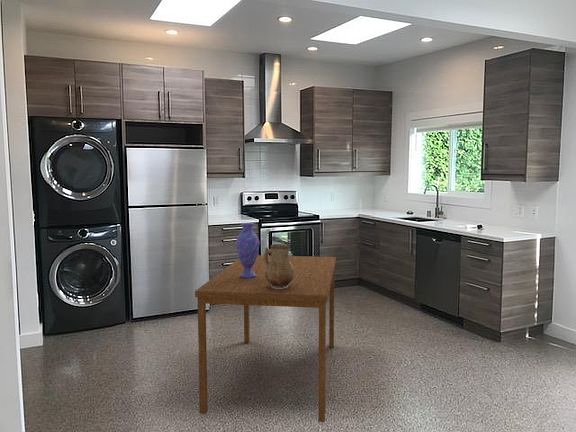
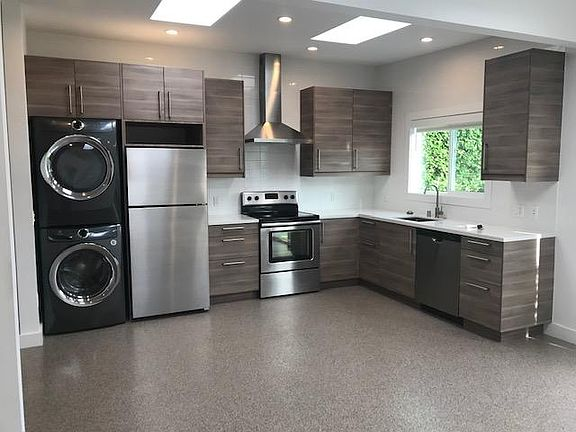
- ceramic pitcher [263,243,295,289]
- vase [235,222,260,278]
- dining table [194,254,337,423]
